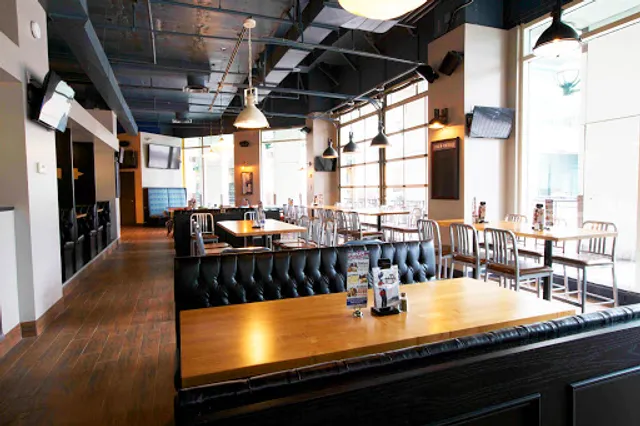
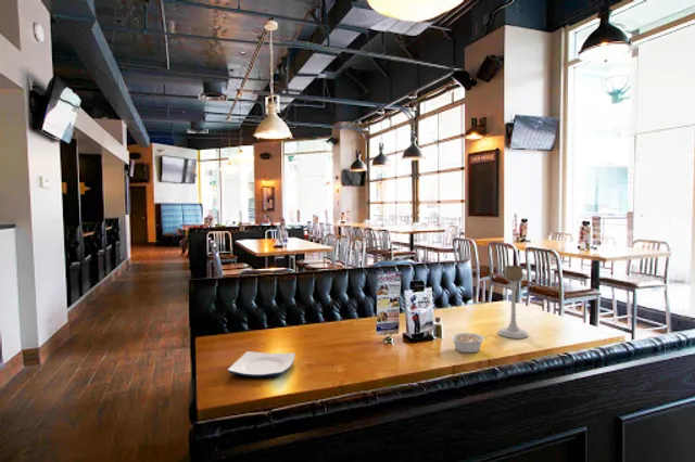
+ candle holder [497,265,529,339]
+ plate [227,350,296,378]
+ legume [450,332,493,354]
